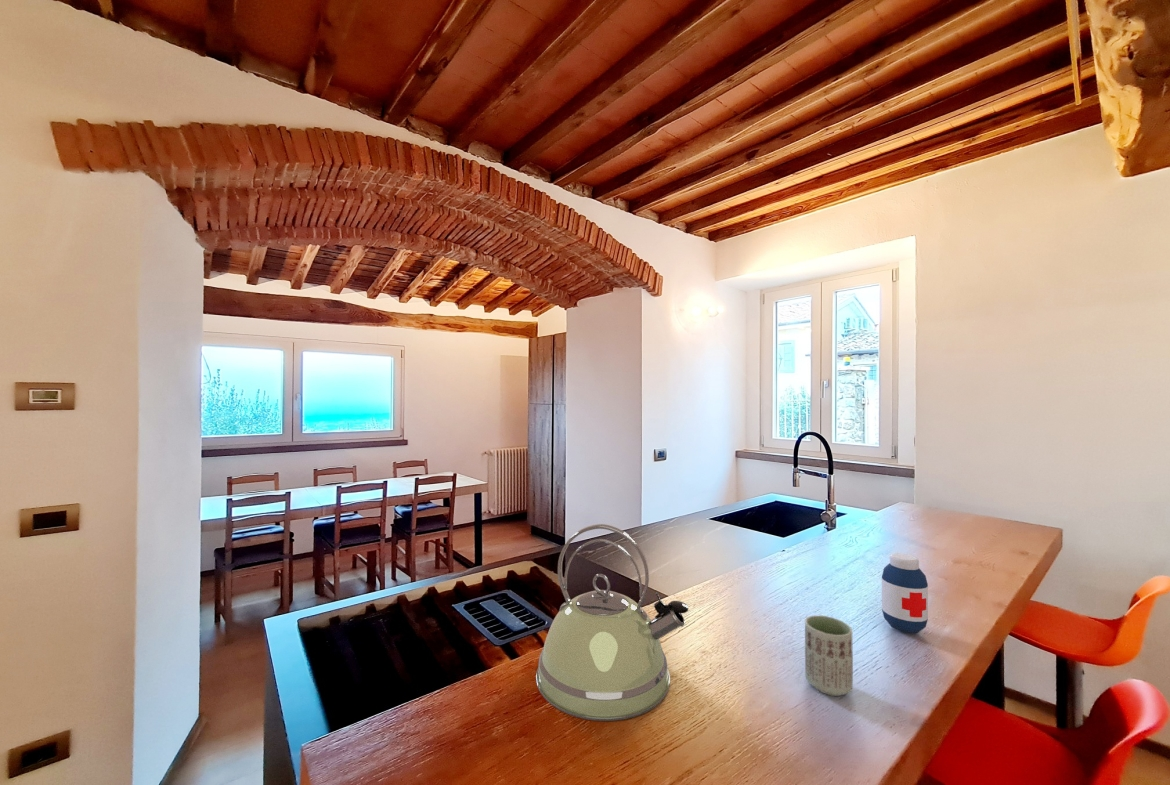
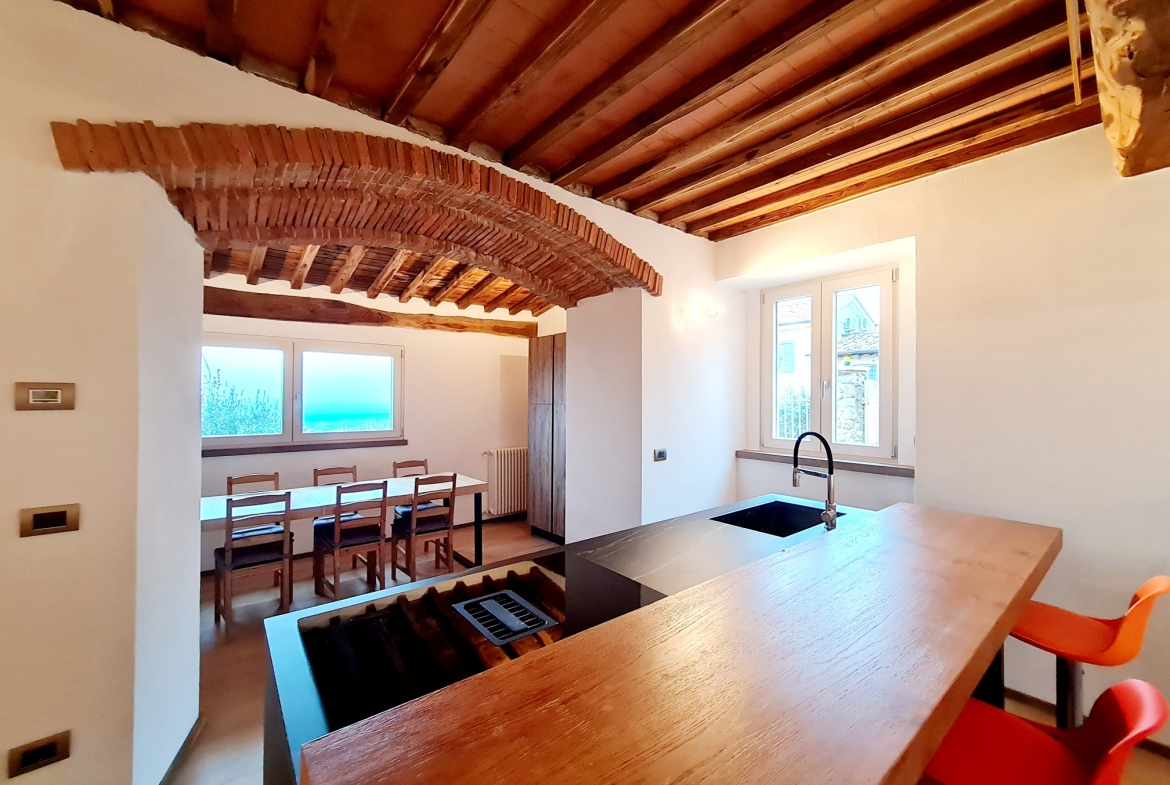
- kettle [535,523,689,722]
- medicine bottle [881,552,929,634]
- cup [804,614,854,697]
